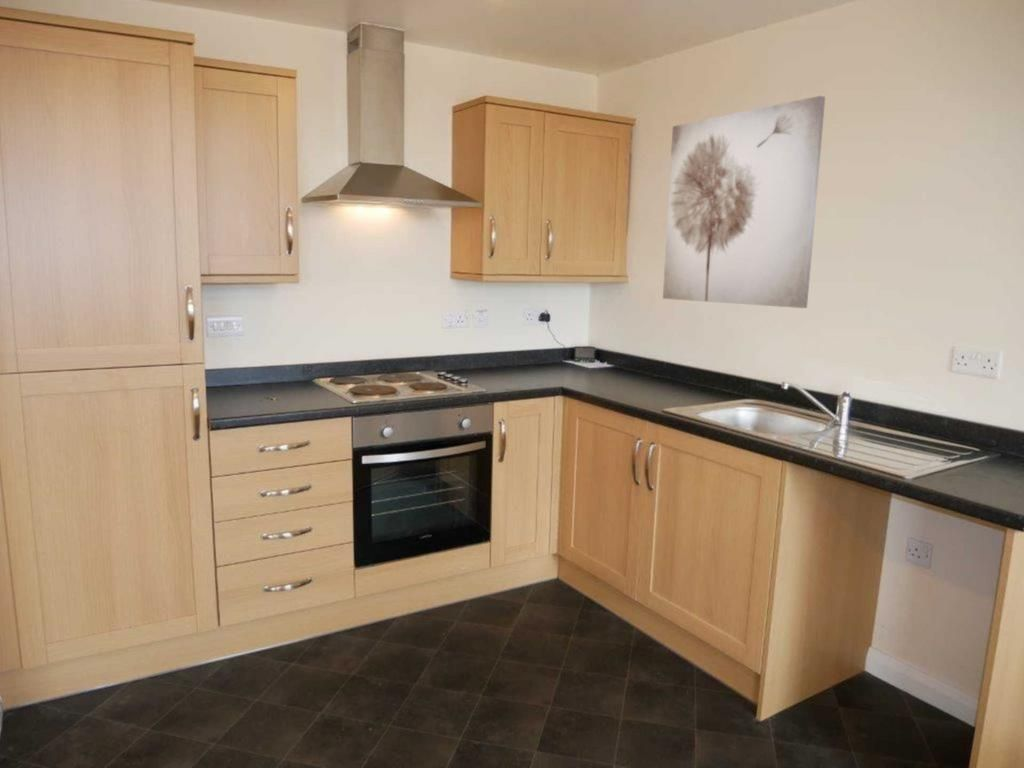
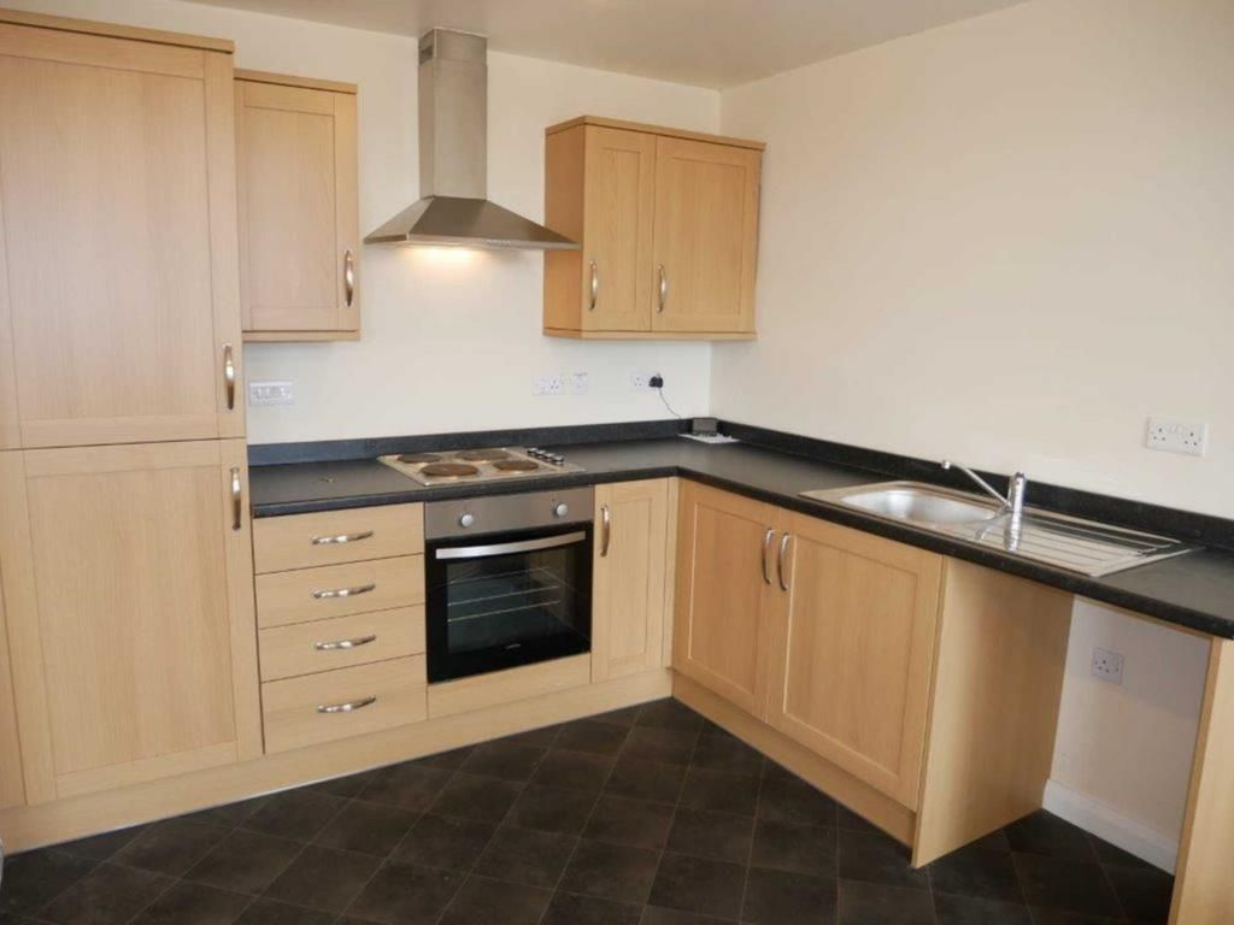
- wall art [662,95,826,309]
